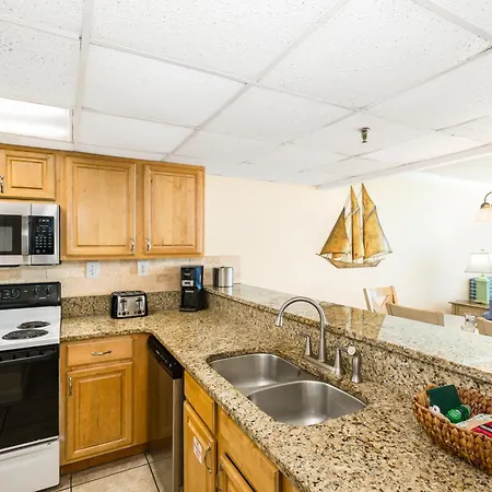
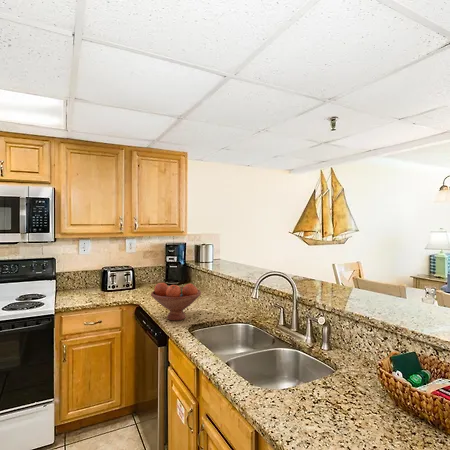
+ fruit bowl [150,282,202,322]
